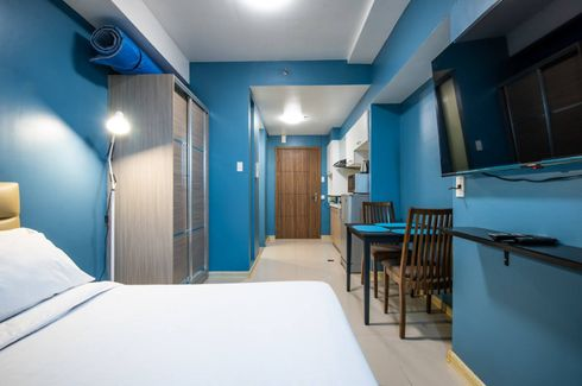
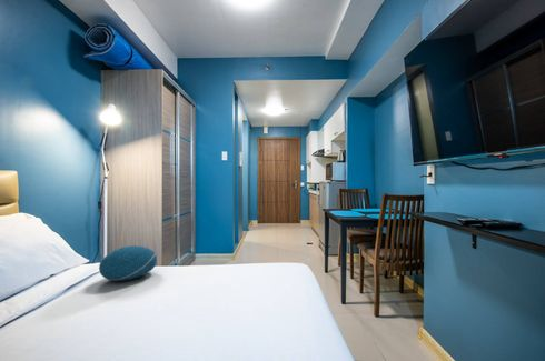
+ cushion [98,244,158,282]
